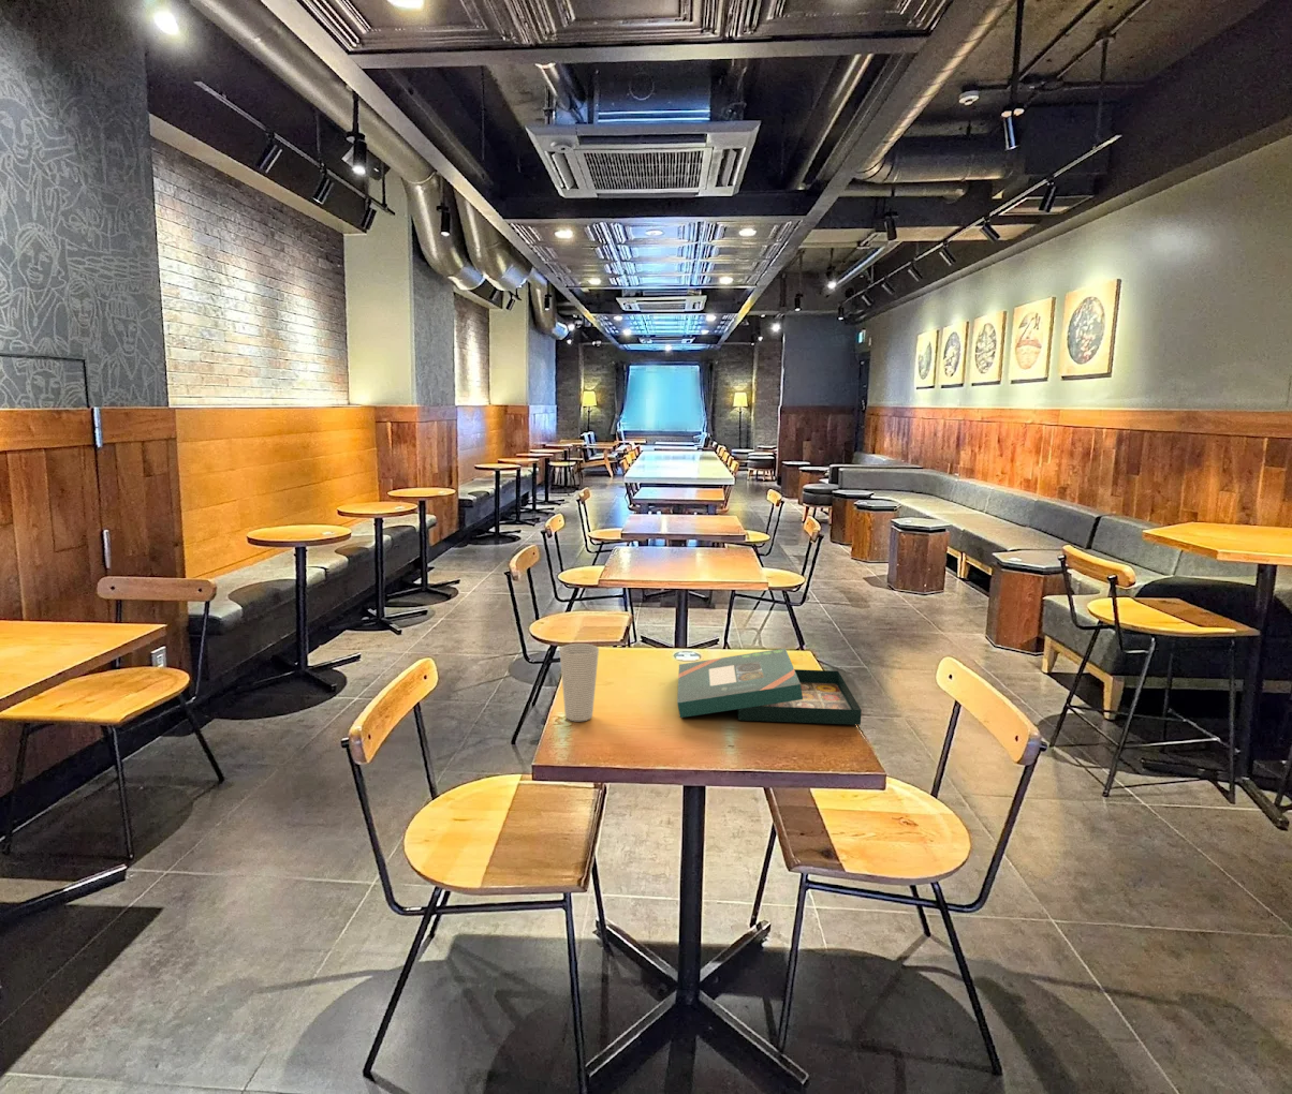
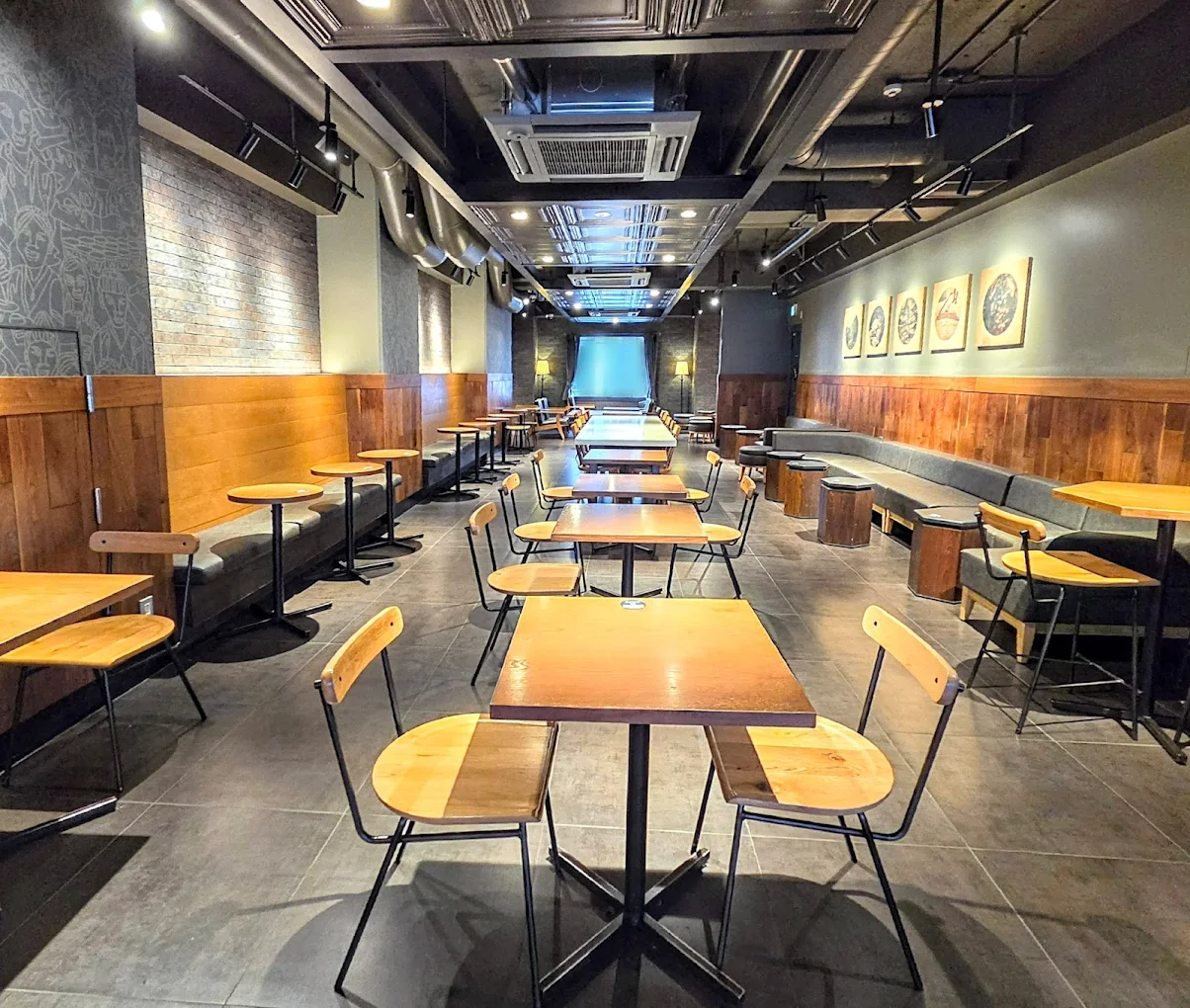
- board game [676,648,863,726]
- cup [559,643,600,722]
